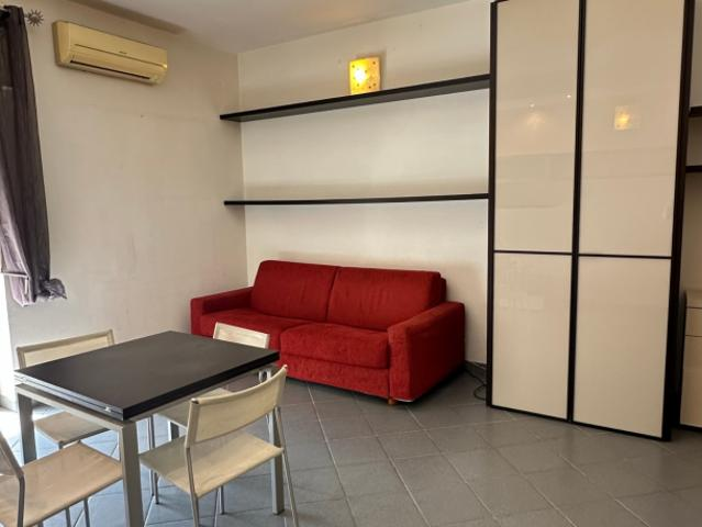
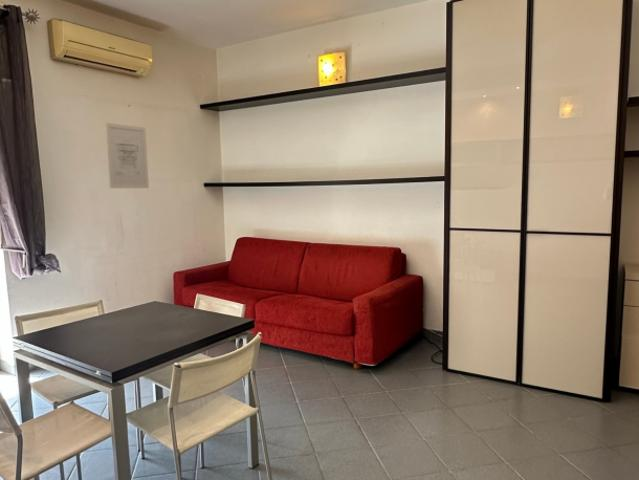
+ wall art [104,122,150,189]
